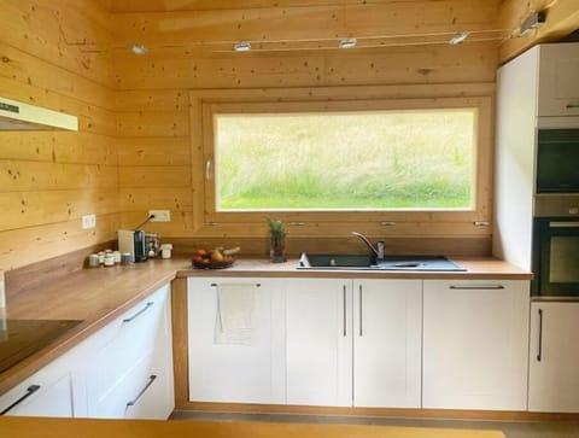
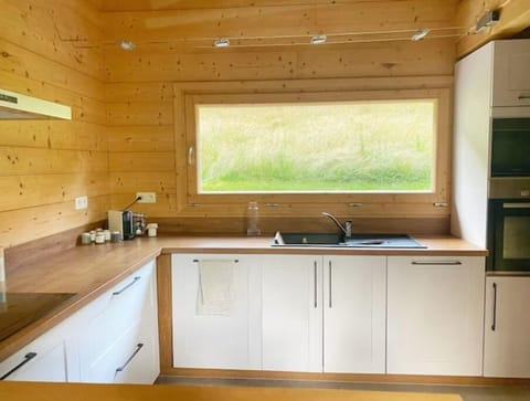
- fruit bowl [189,246,241,270]
- potted plant [263,214,293,264]
